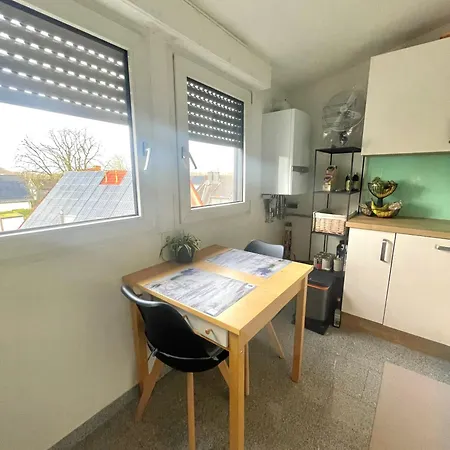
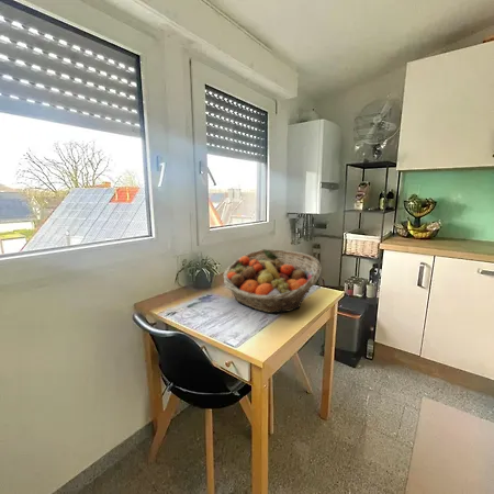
+ fruit basket [222,248,323,314]
